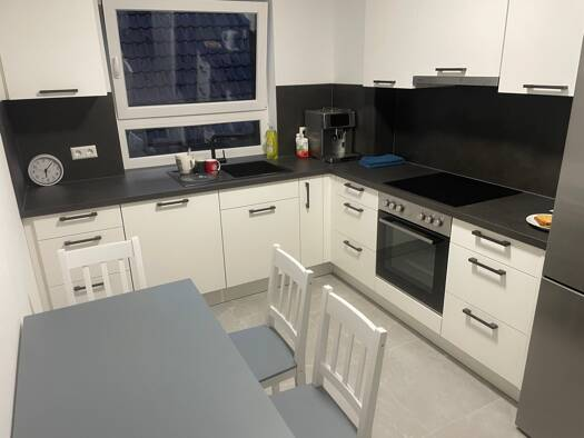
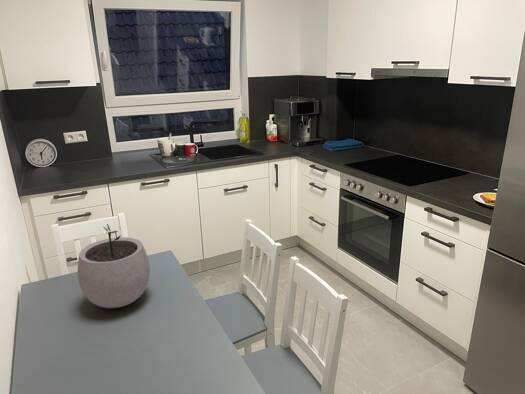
+ plant pot [77,223,151,309]
